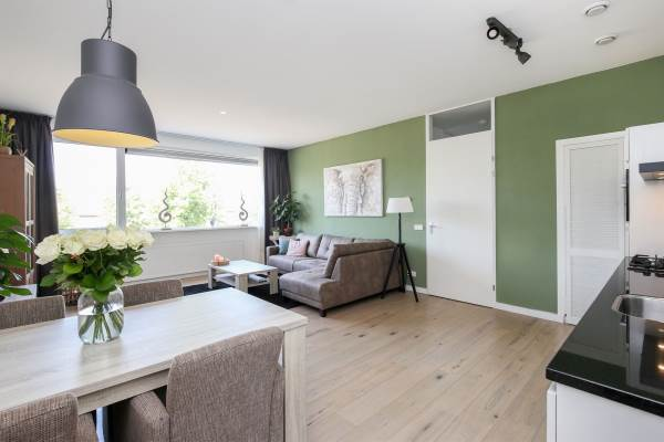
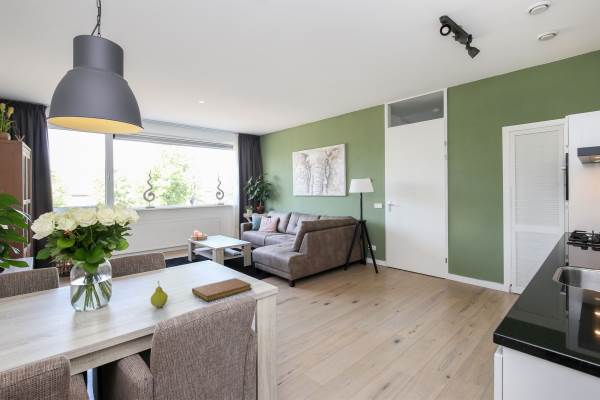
+ notebook [191,277,253,302]
+ fruit [150,280,169,309]
